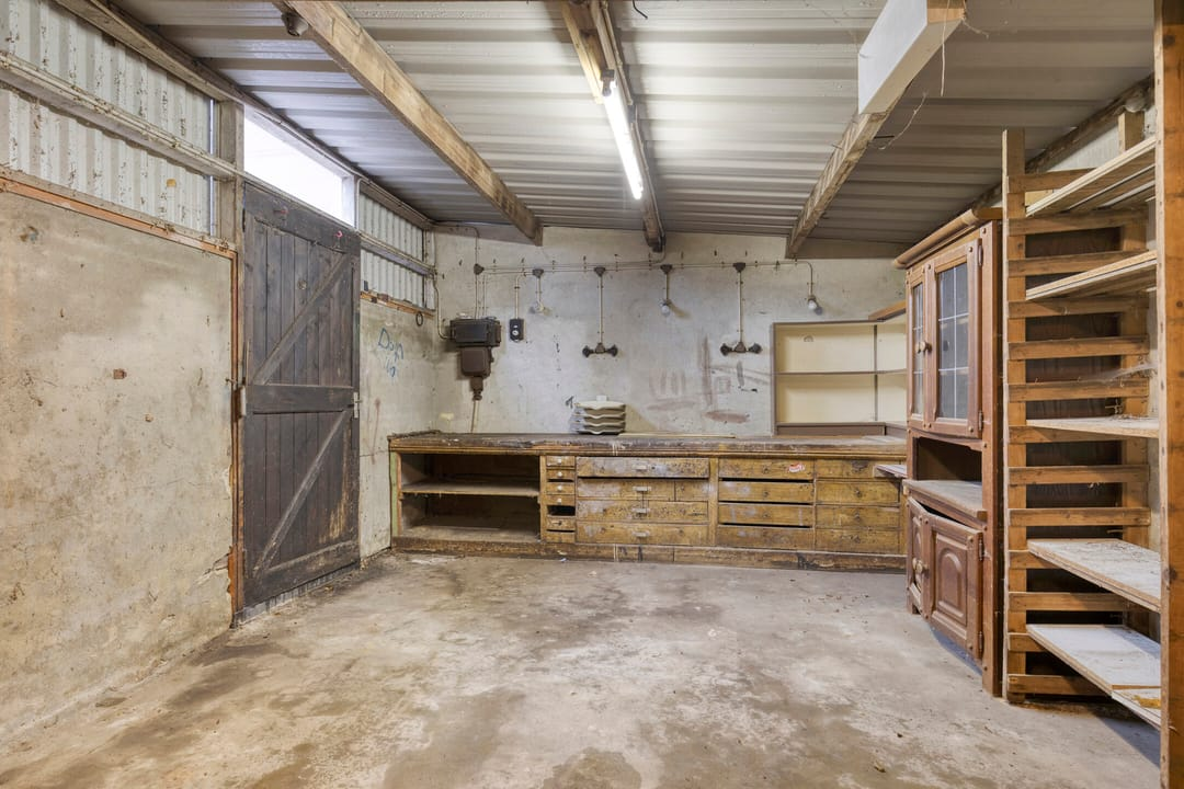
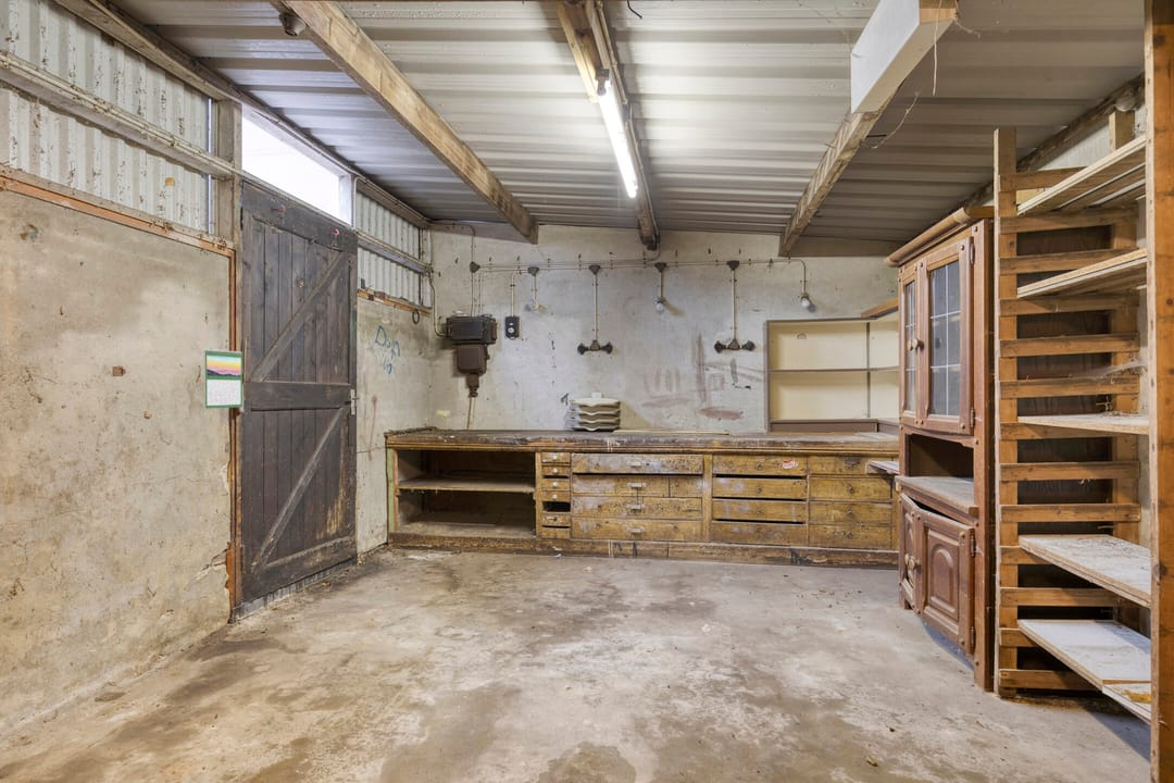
+ calendar [203,348,243,410]
